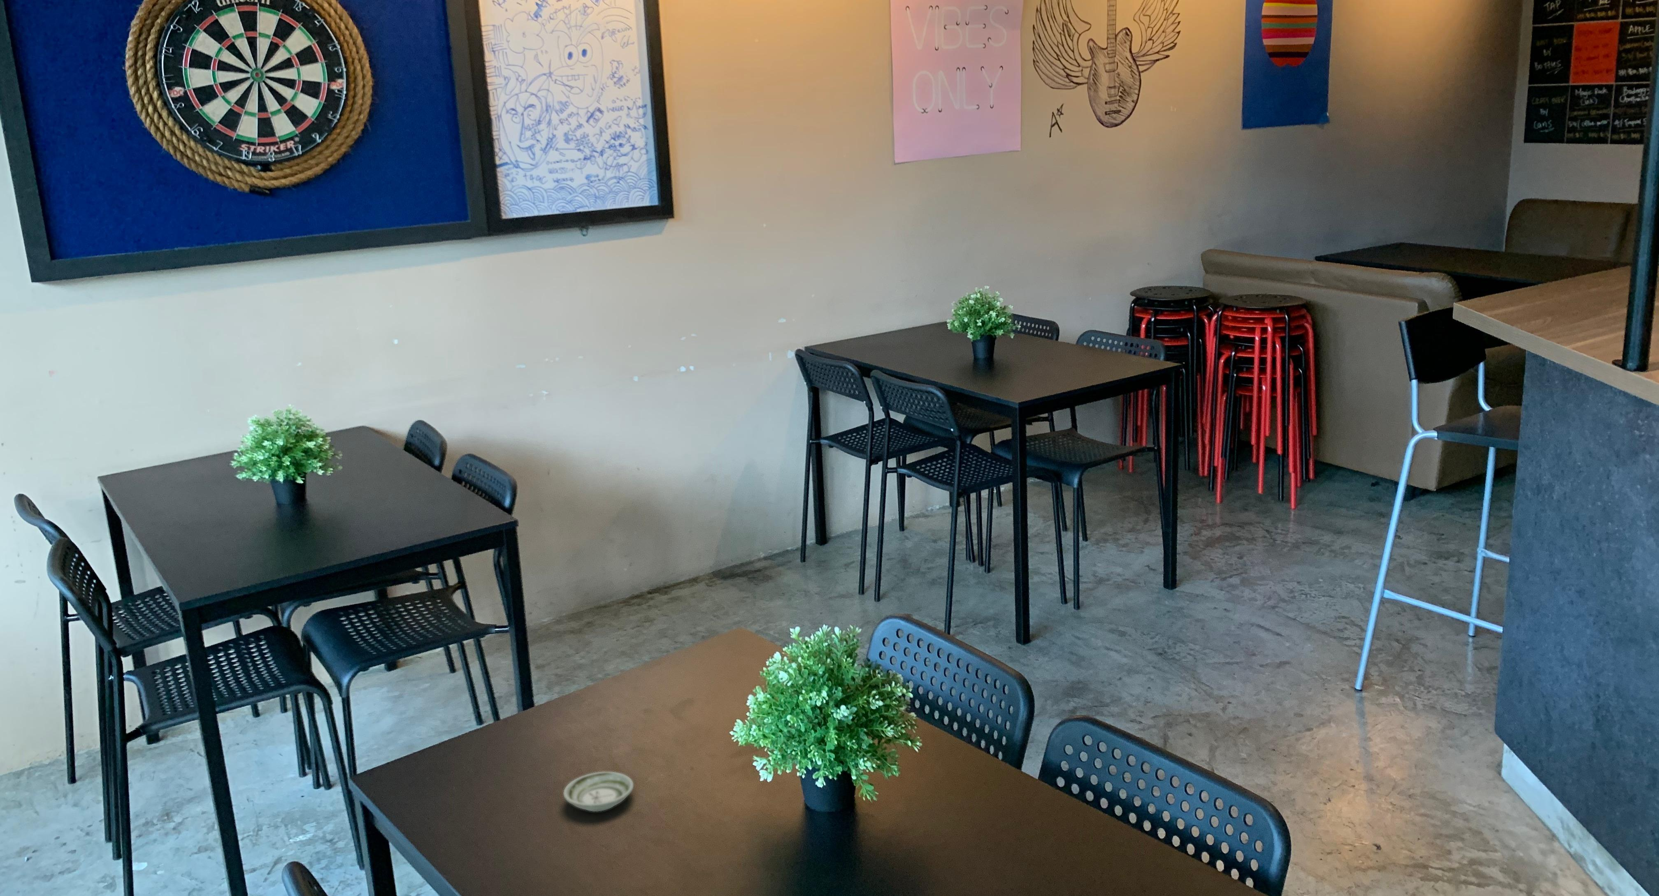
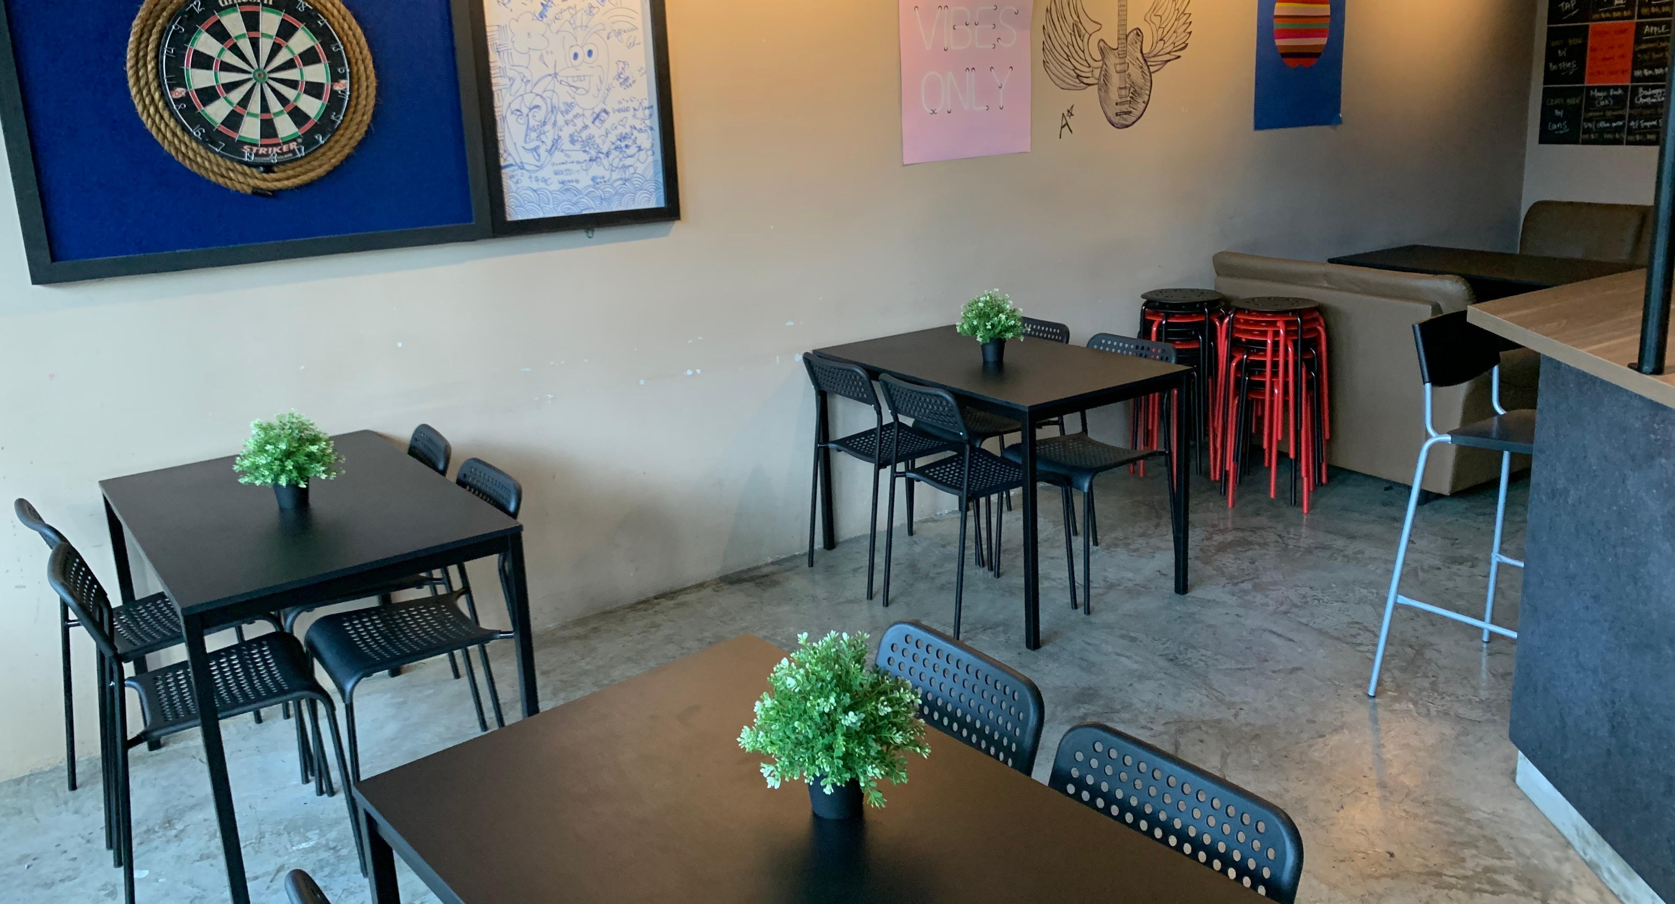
- saucer [563,771,634,812]
